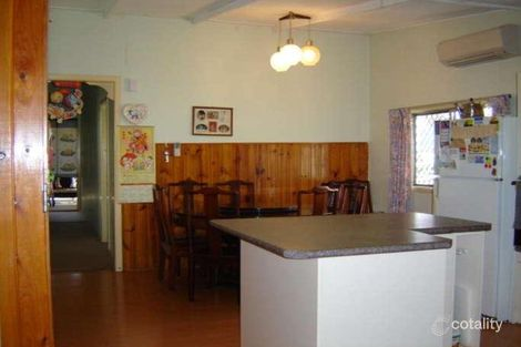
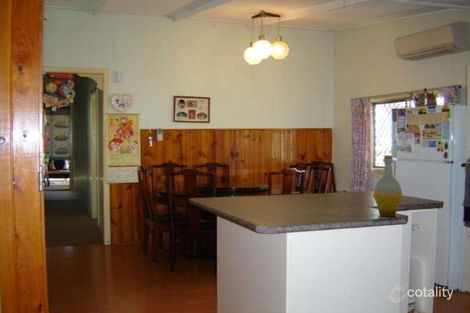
+ bottle [372,154,404,217]
